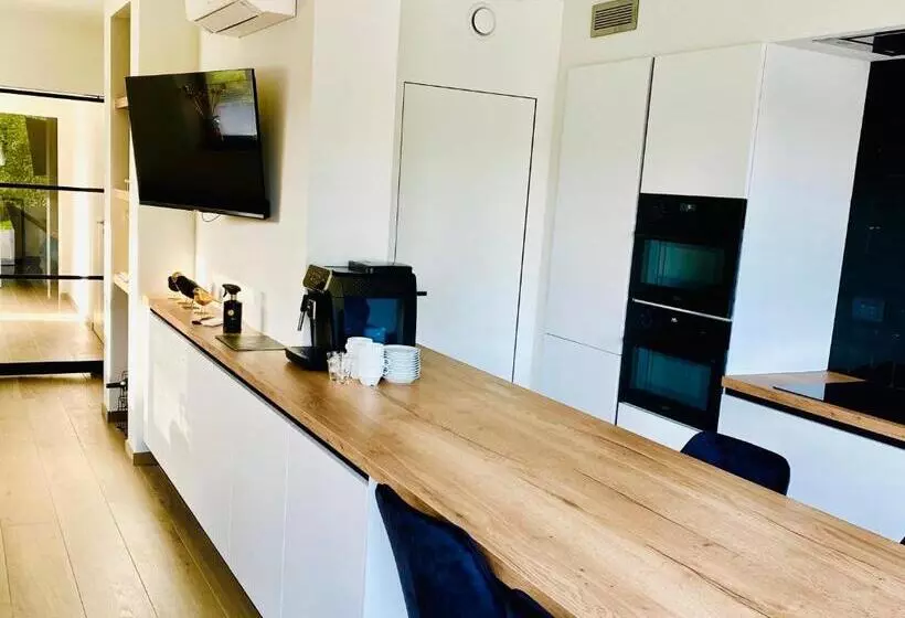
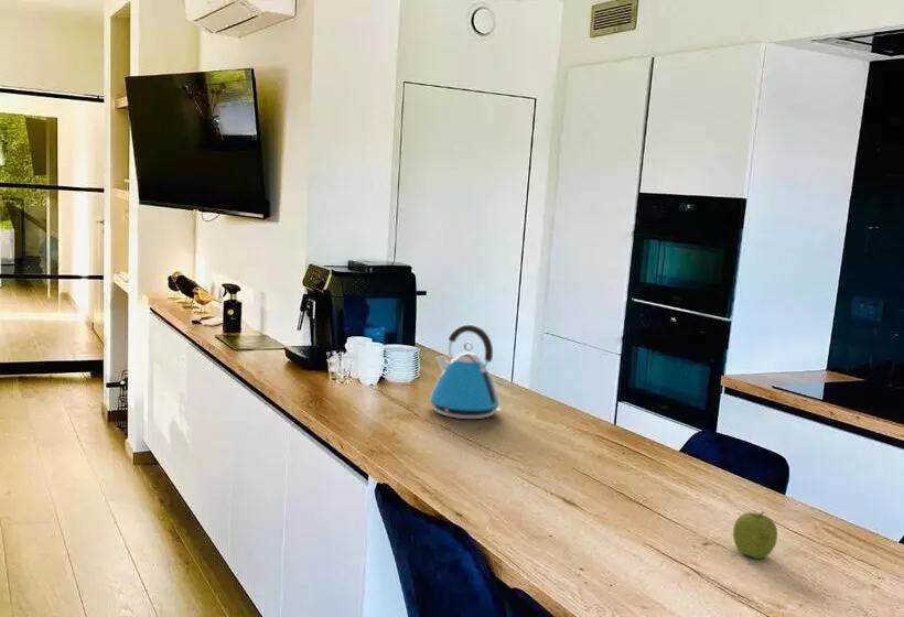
+ kettle [429,323,502,420]
+ fruit [732,510,778,560]
